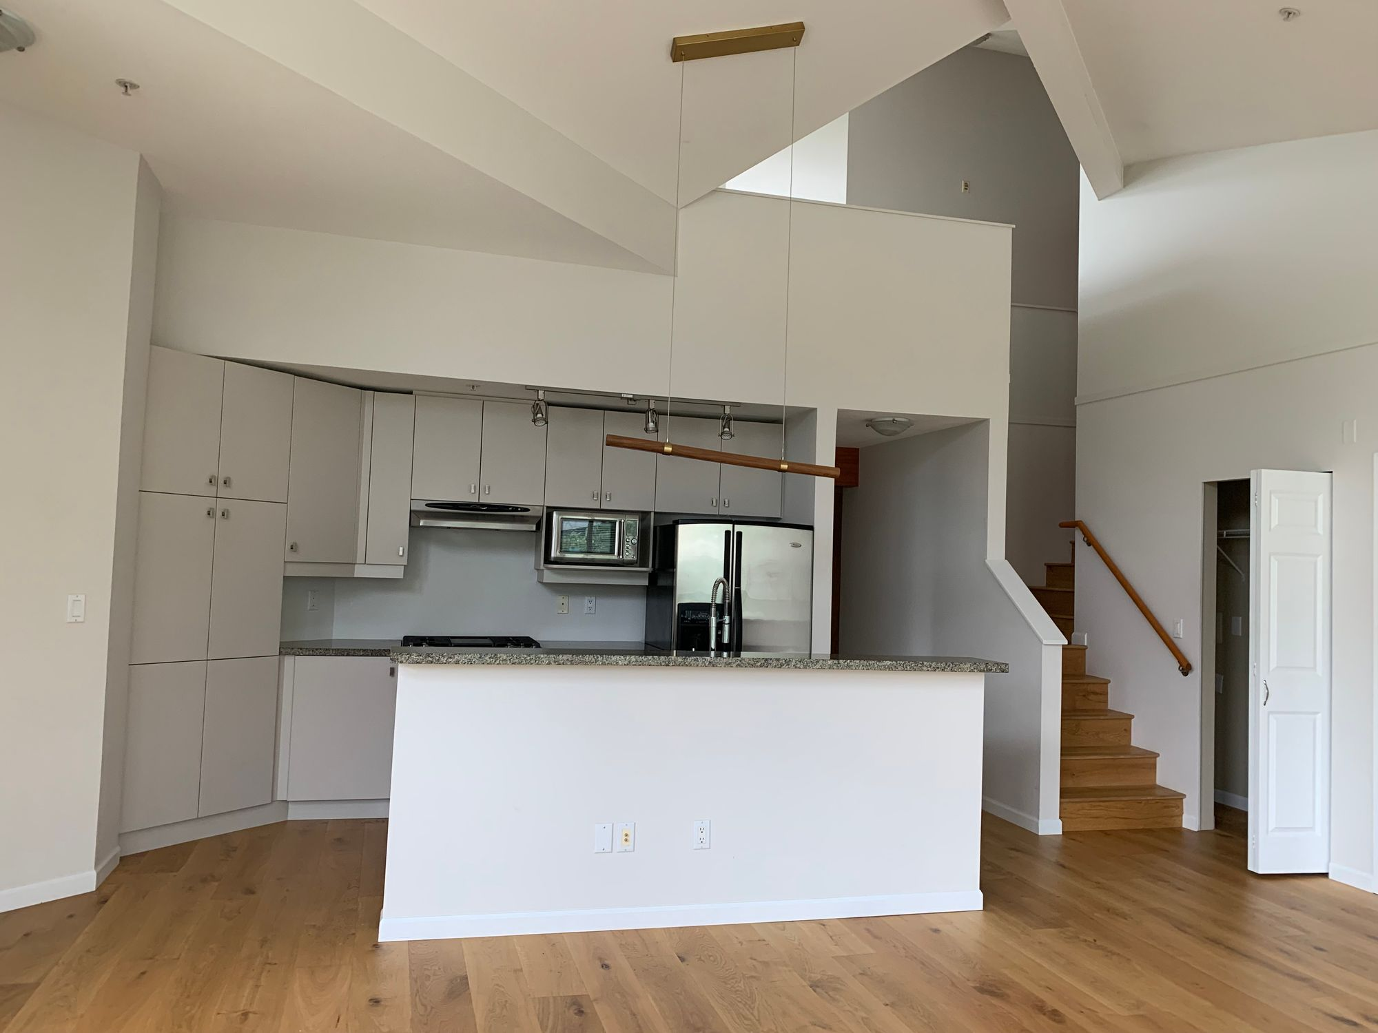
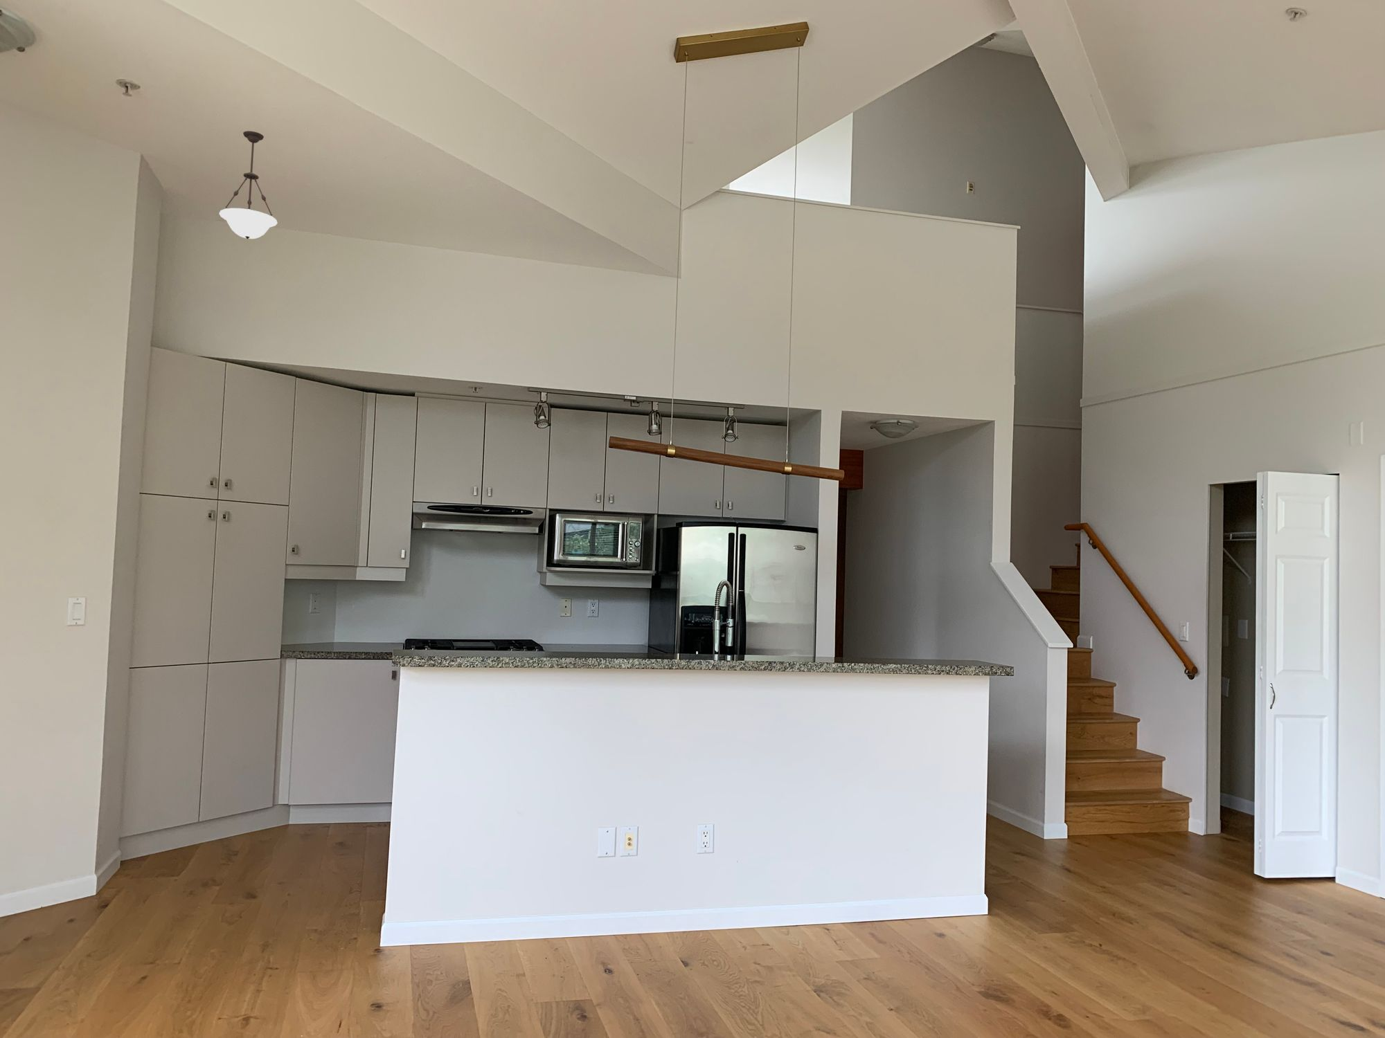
+ pendant light [219,130,278,240]
